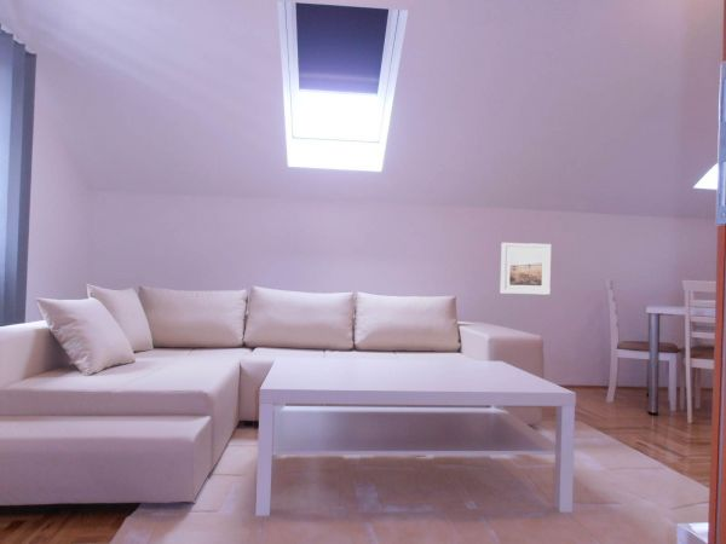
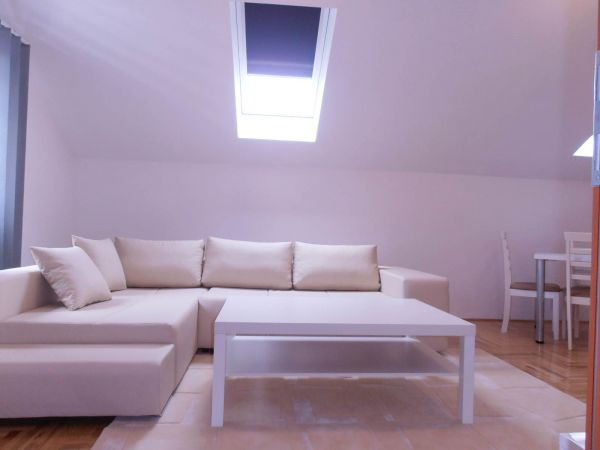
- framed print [500,242,552,296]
